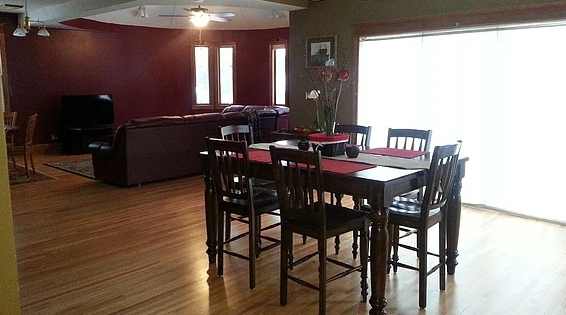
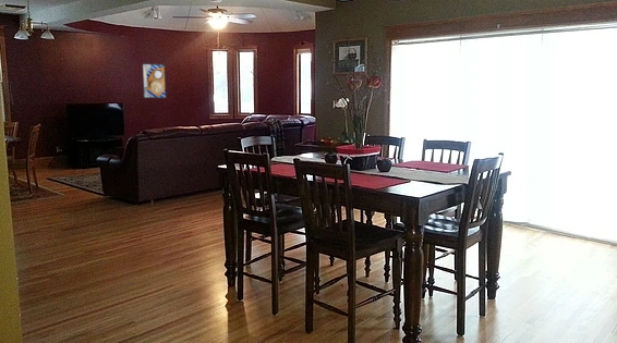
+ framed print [141,62,168,99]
